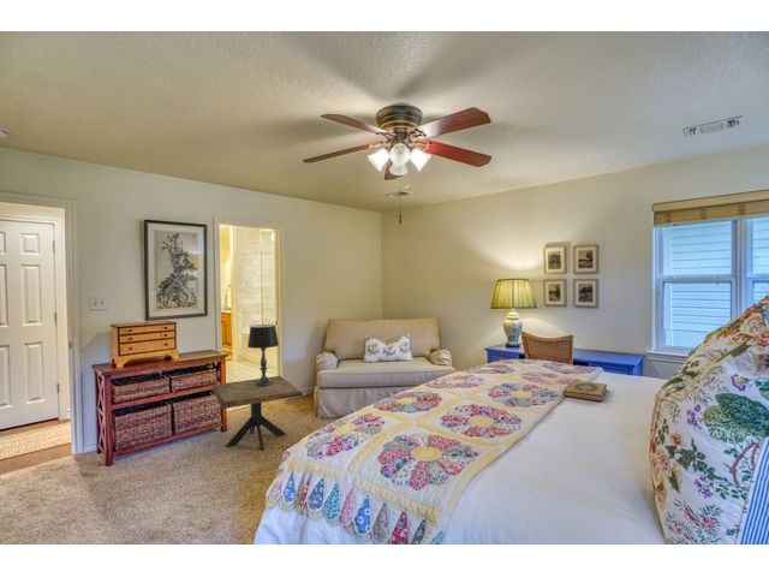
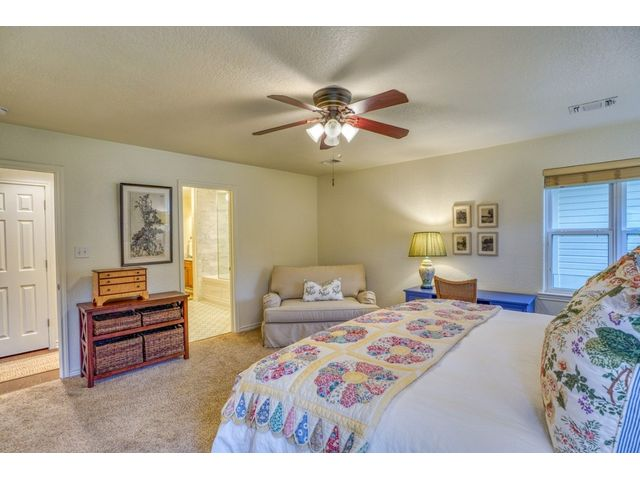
- side table [210,375,304,452]
- hardback book [562,380,608,403]
- table lamp [246,323,280,386]
